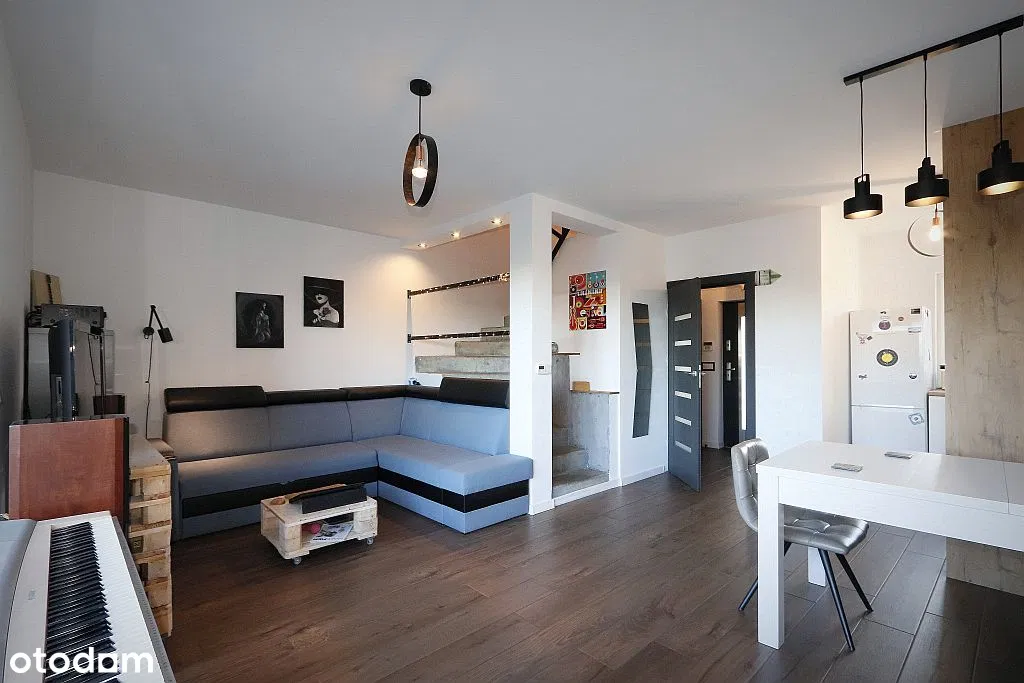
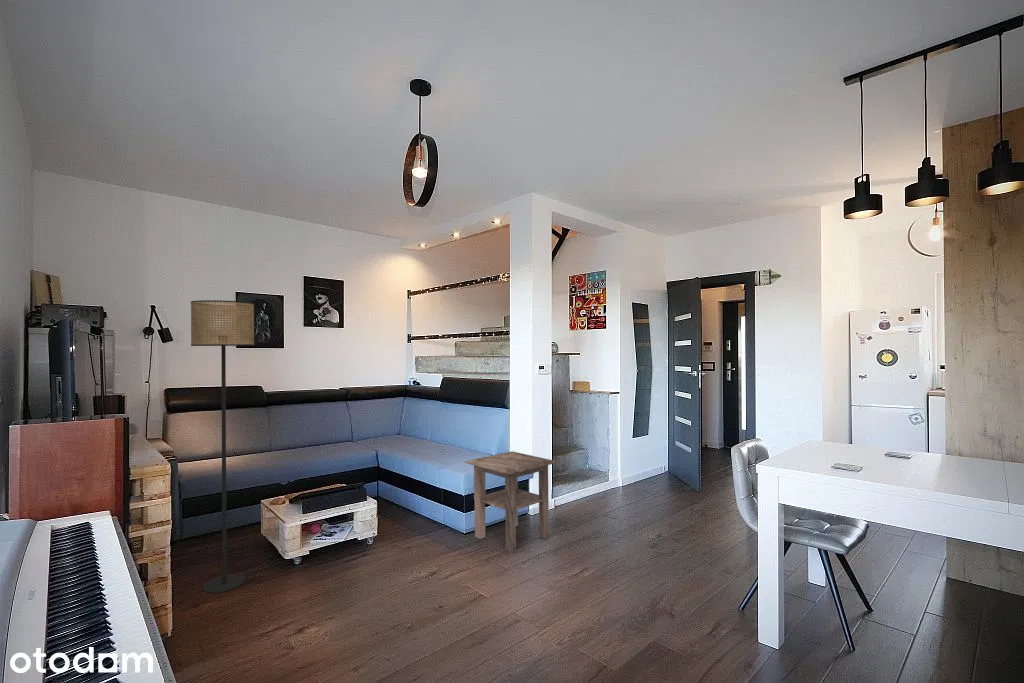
+ side table [464,450,559,553]
+ floor lamp [190,299,255,594]
